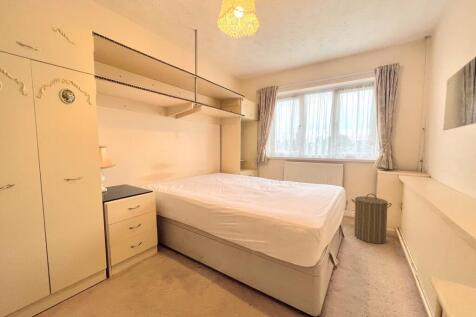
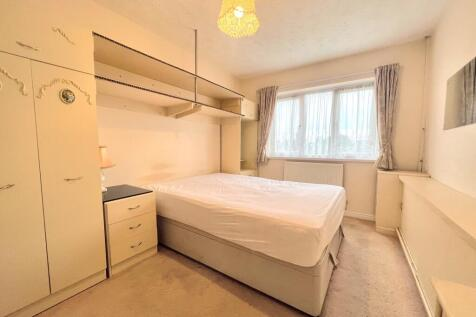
- laundry hamper [351,193,393,245]
